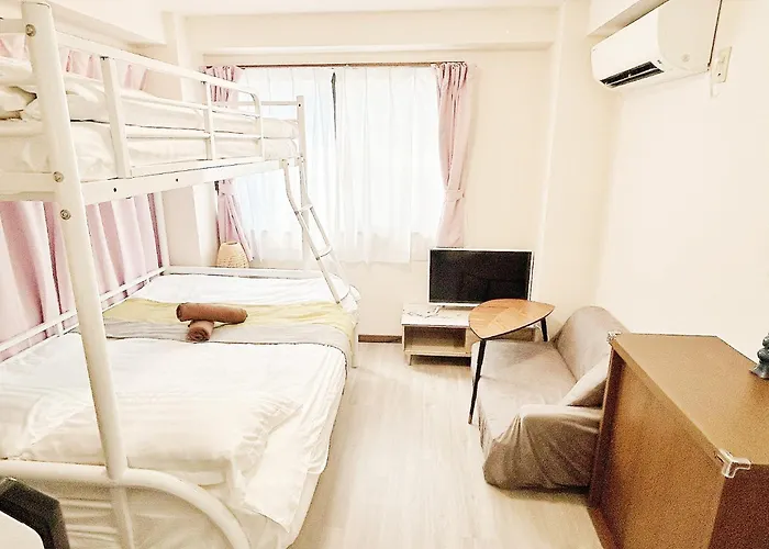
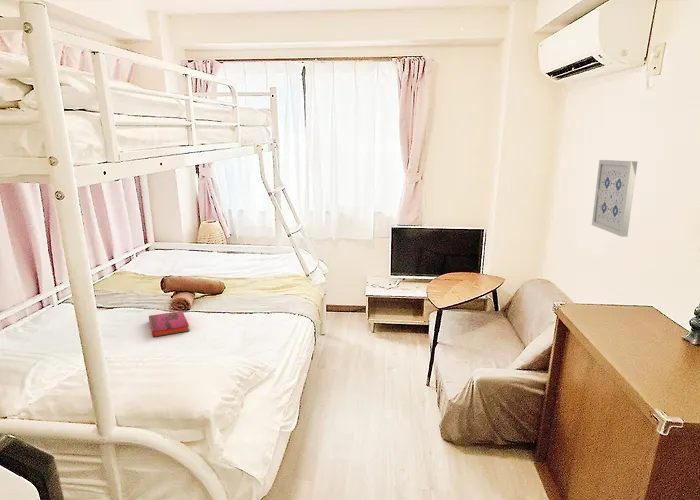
+ wall art [591,159,639,238]
+ hardback book [148,310,190,338]
